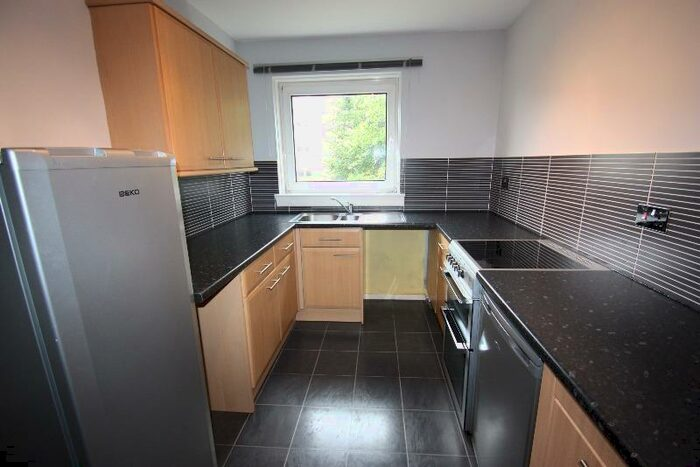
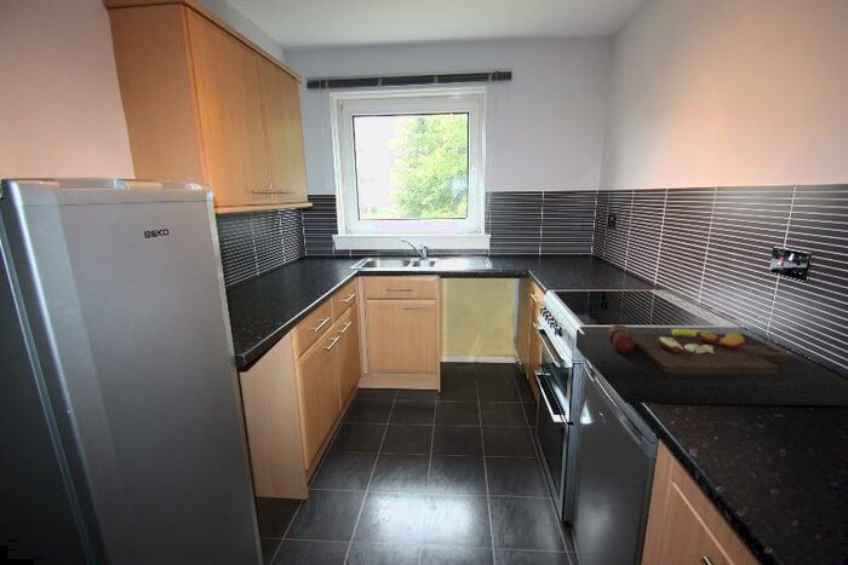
+ cutting board [574,323,848,407]
